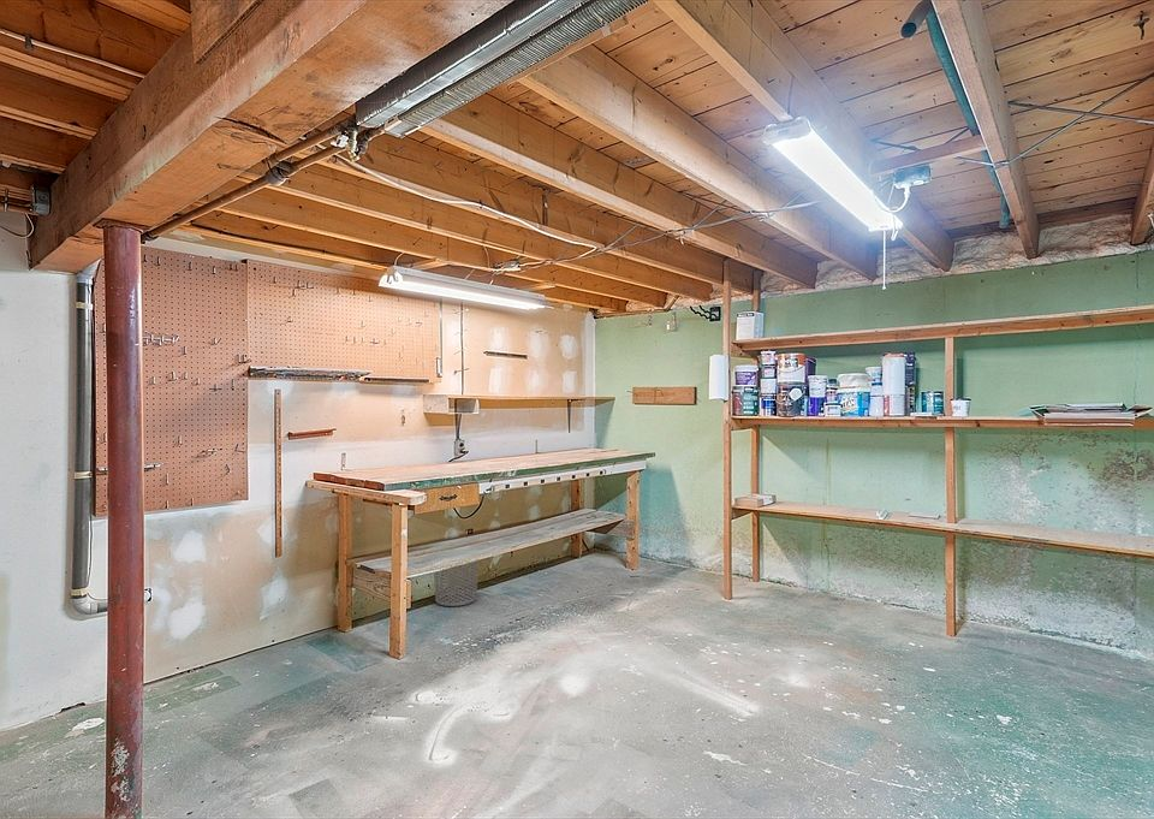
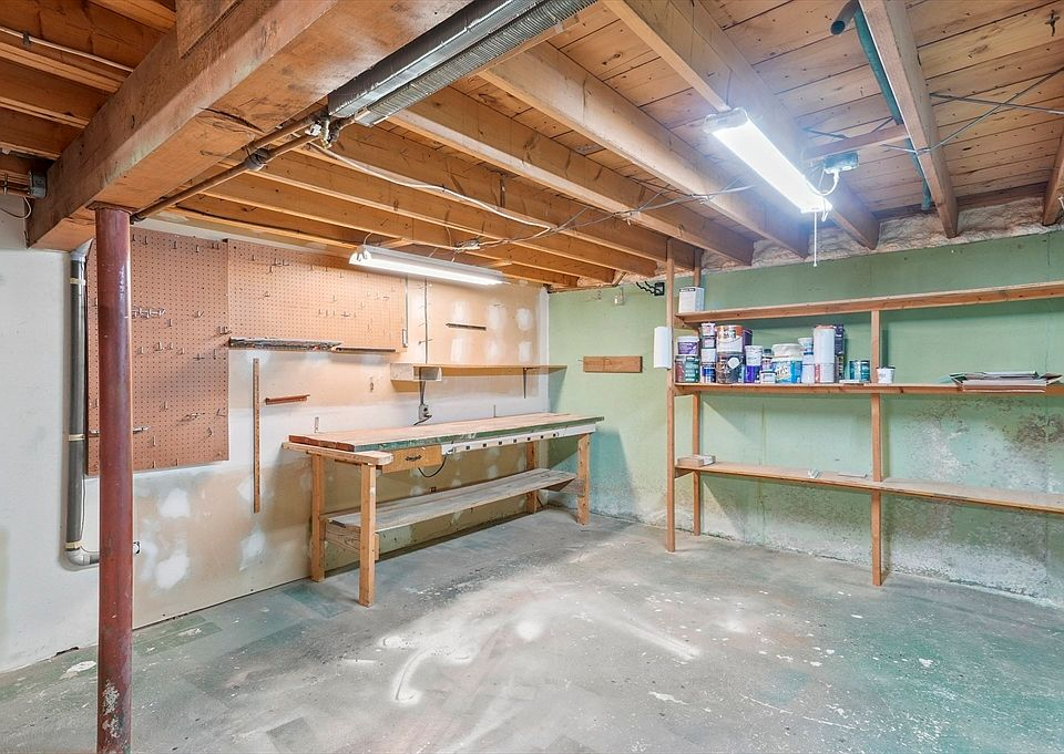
- waste bin [433,560,480,607]
